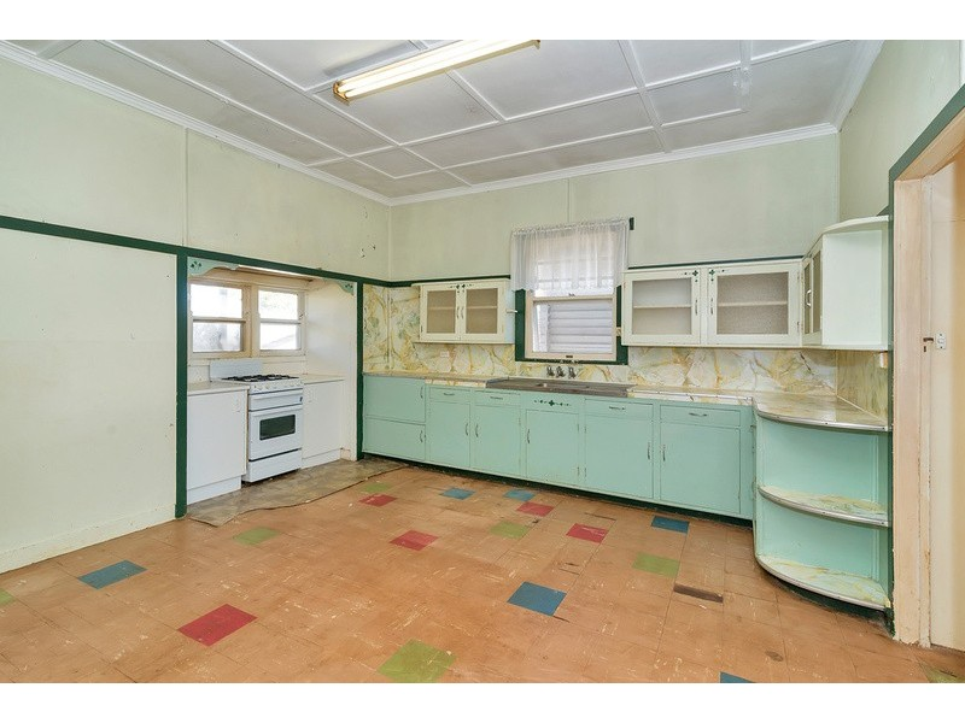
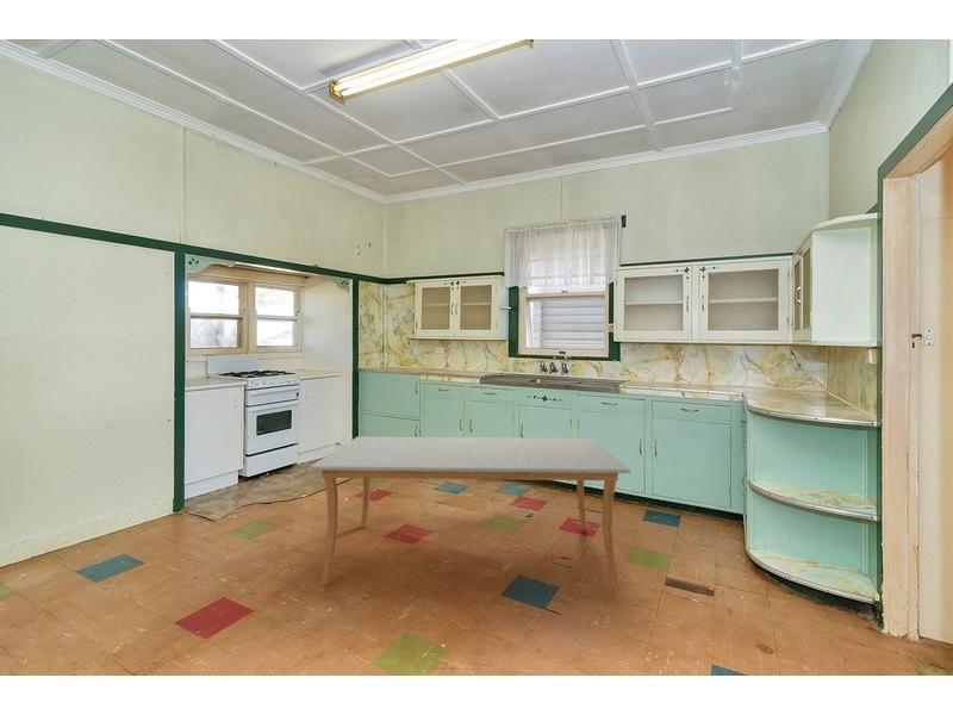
+ dining table [309,435,631,590]
